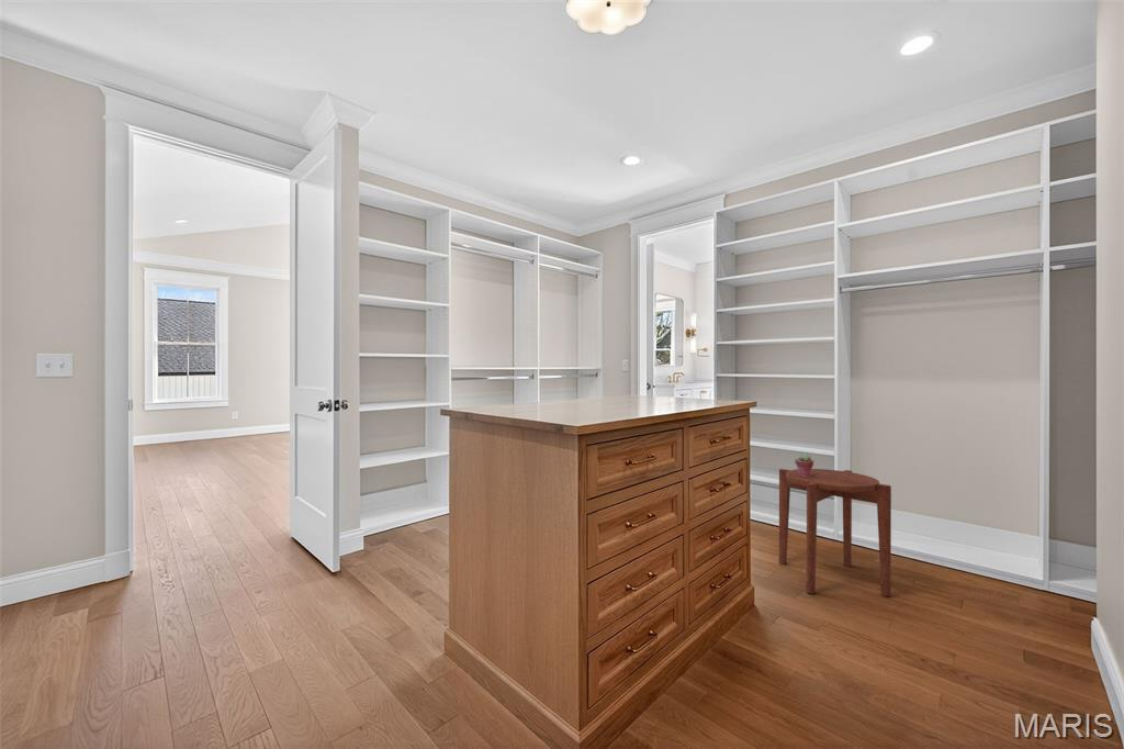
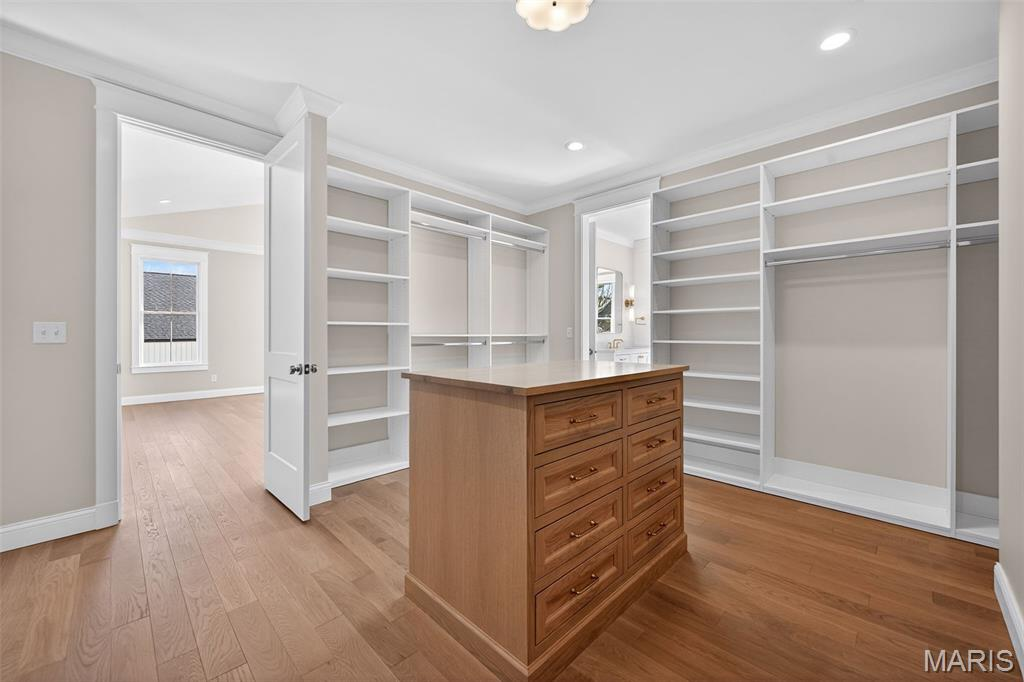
- side table [778,468,892,597]
- potted succulent [794,452,814,477]
